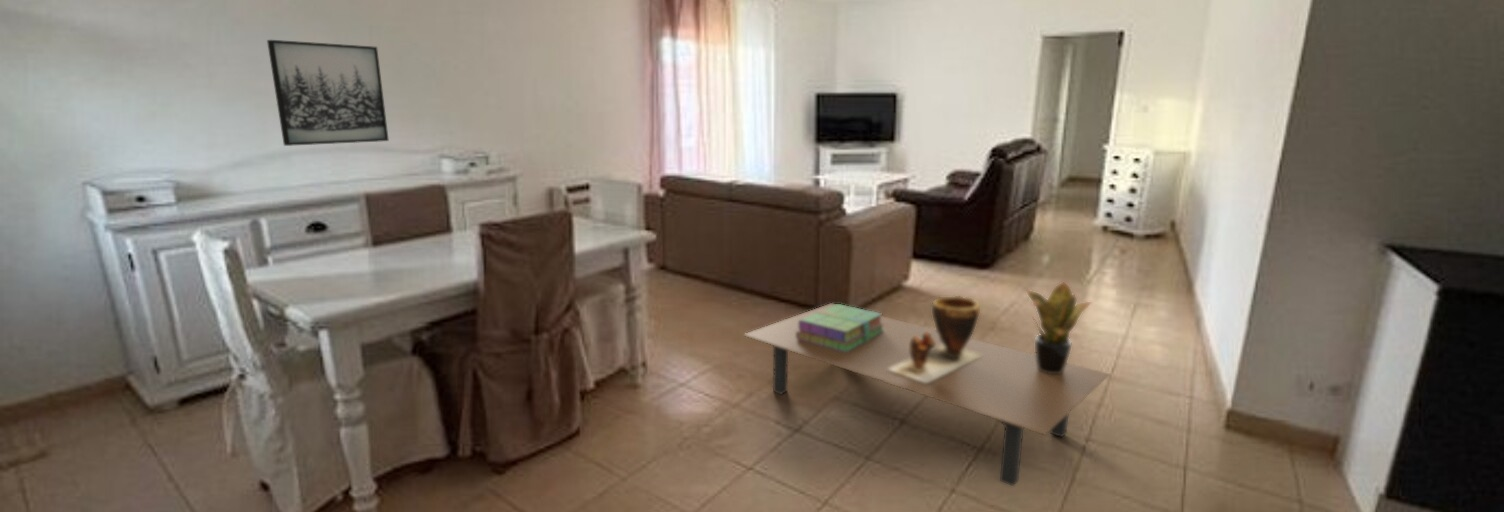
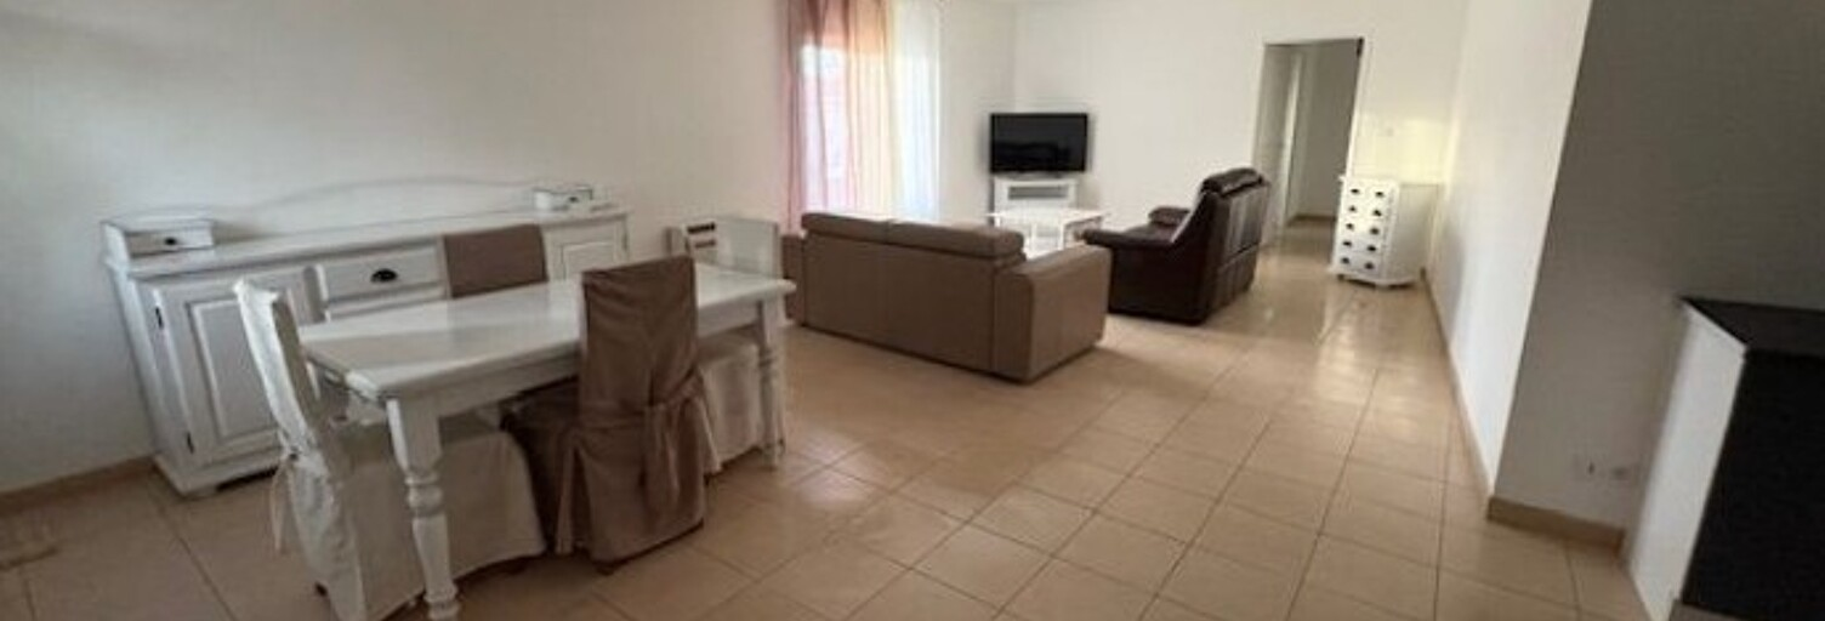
- clay pot [888,295,982,383]
- wall art [266,39,390,147]
- coffee table [742,302,1111,487]
- potted plant [1025,281,1092,374]
- stack of books [796,303,884,352]
